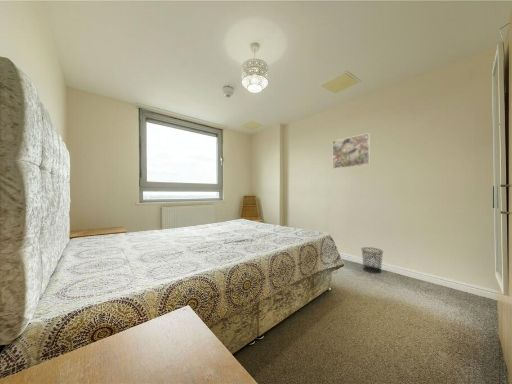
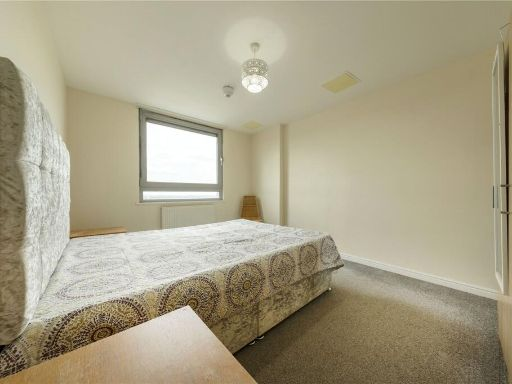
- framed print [332,132,371,170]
- waste bin [360,246,384,274]
